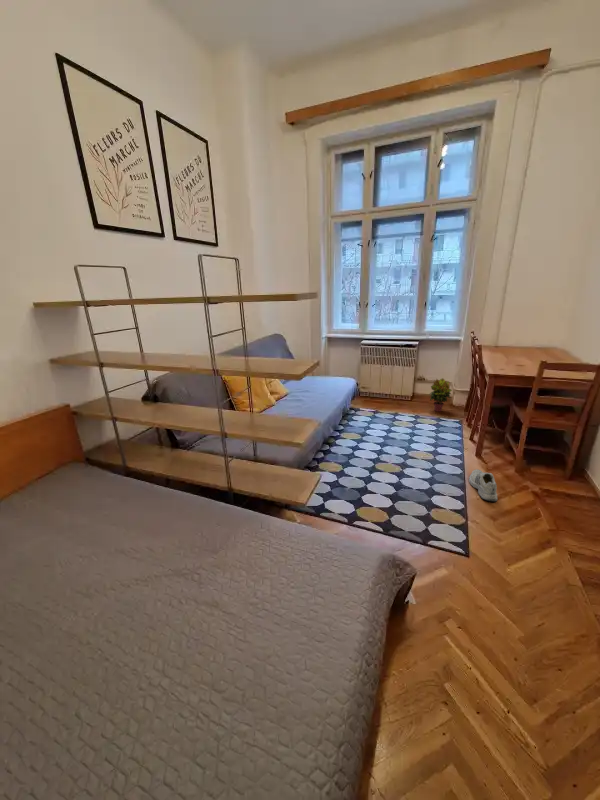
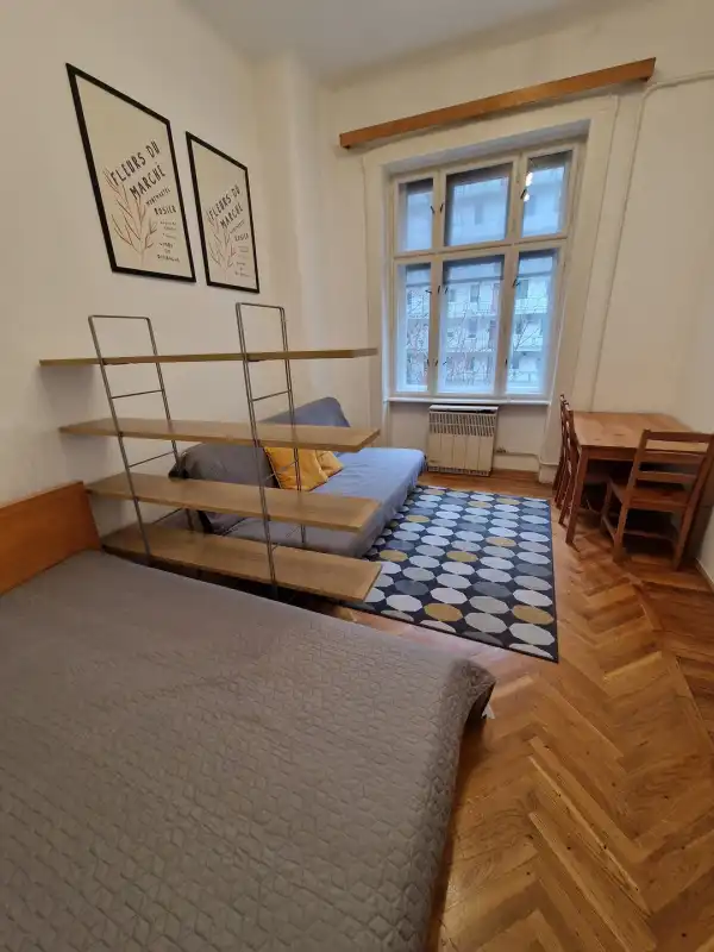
- potted plant [429,377,453,413]
- shoe [468,468,499,503]
